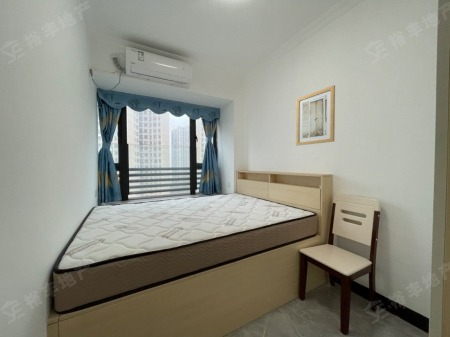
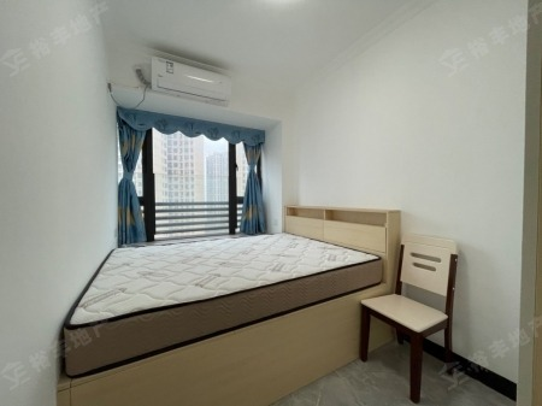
- wall art [295,84,336,146]
